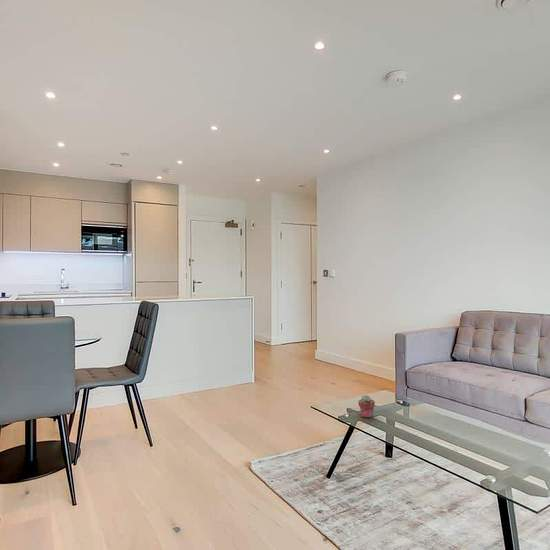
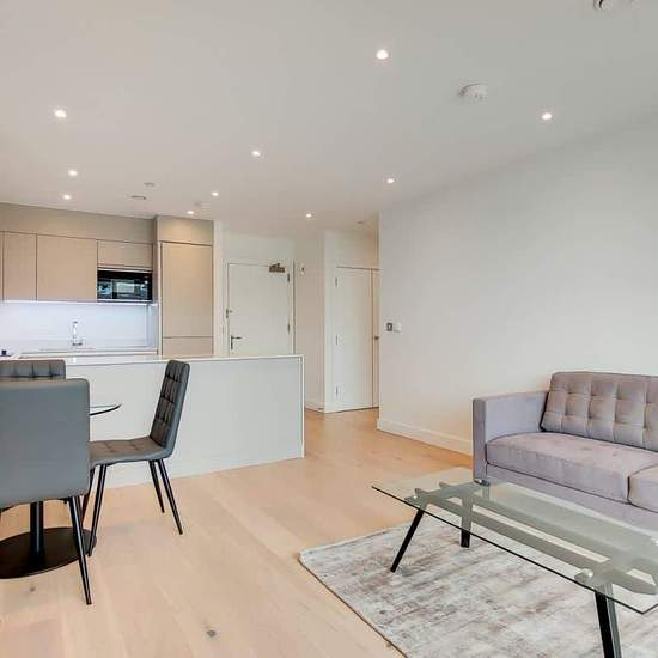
- potted succulent [357,394,376,419]
